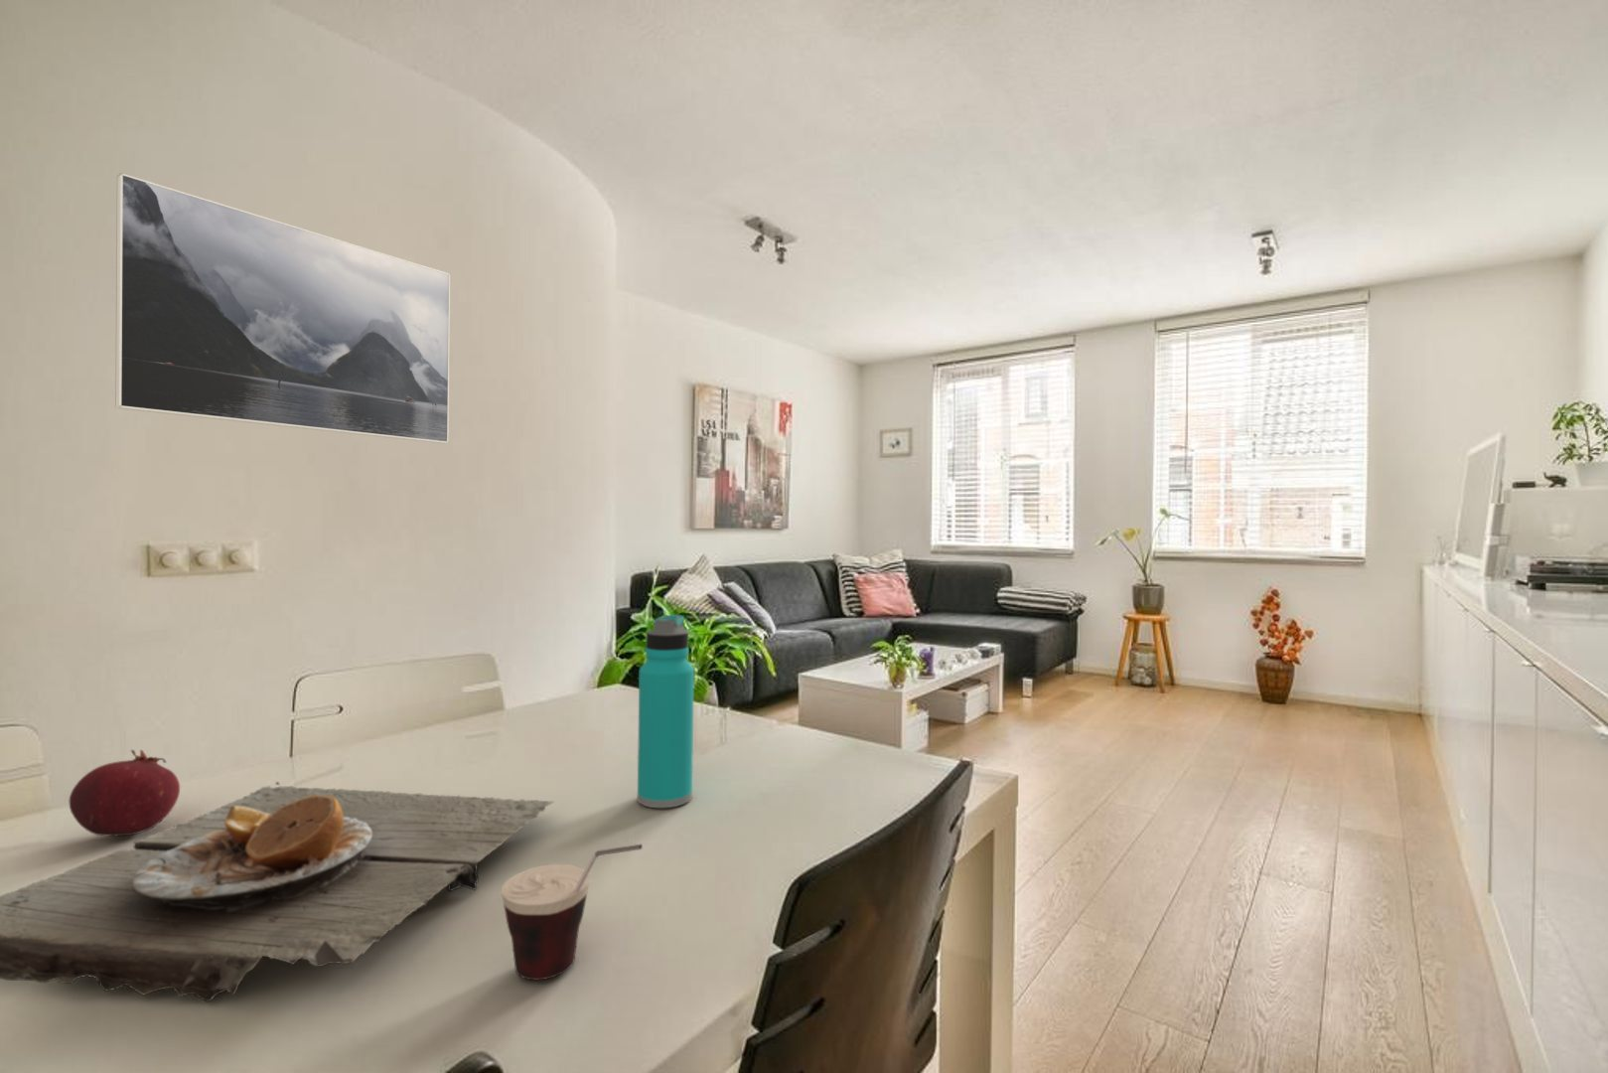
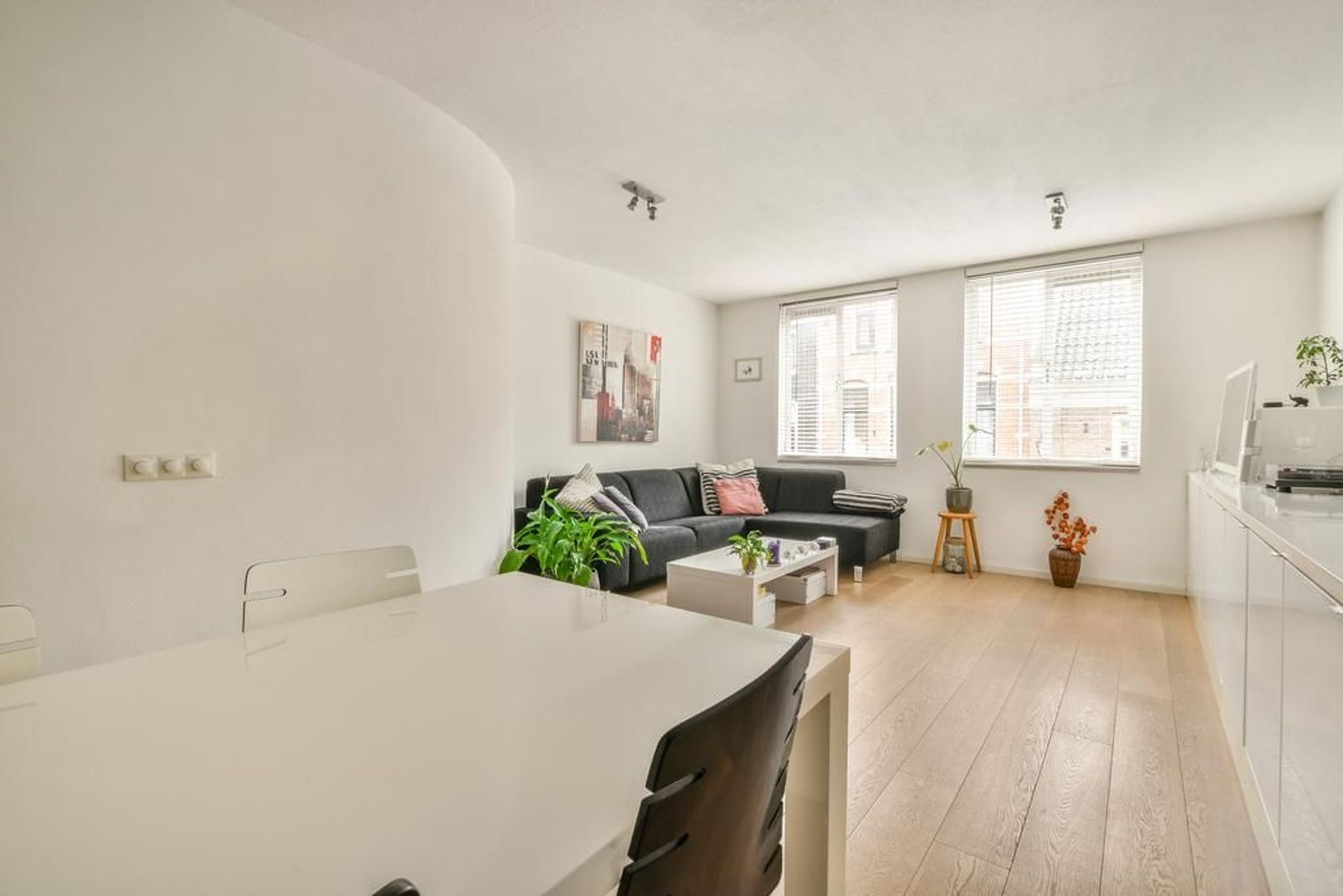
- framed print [114,172,451,444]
- cup [500,843,644,981]
- water bottle [637,614,696,808]
- fruit [68,750,181,837]
- plate [0,781,556,1002]
